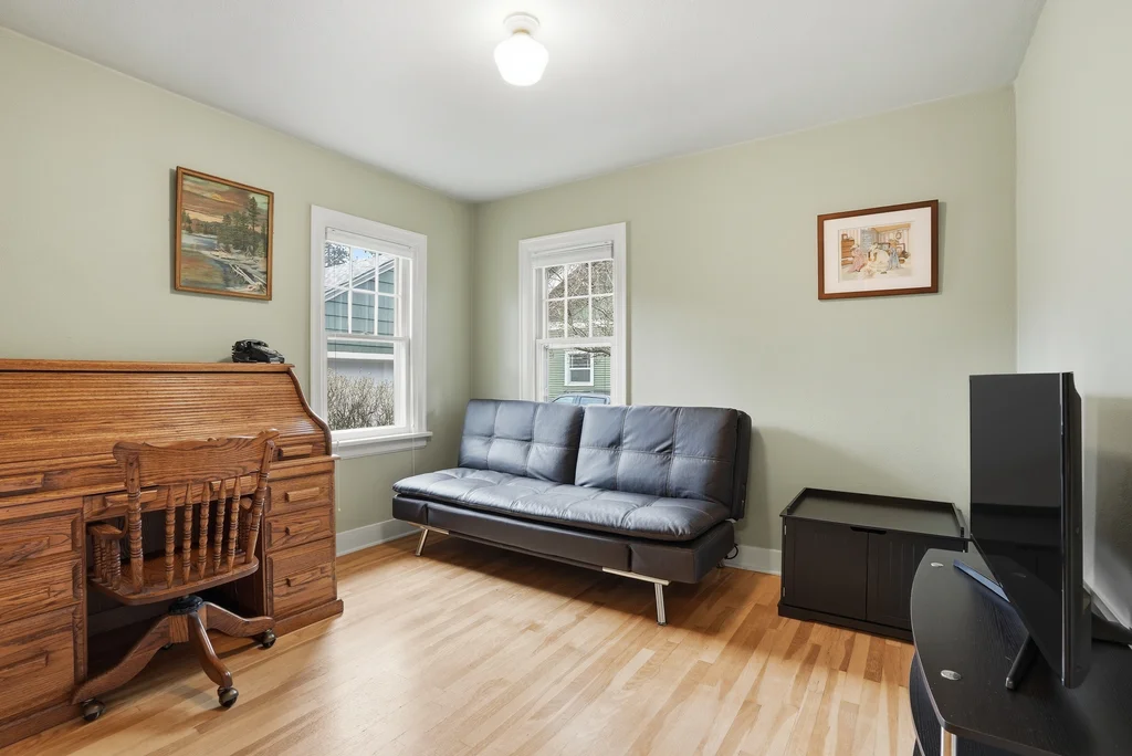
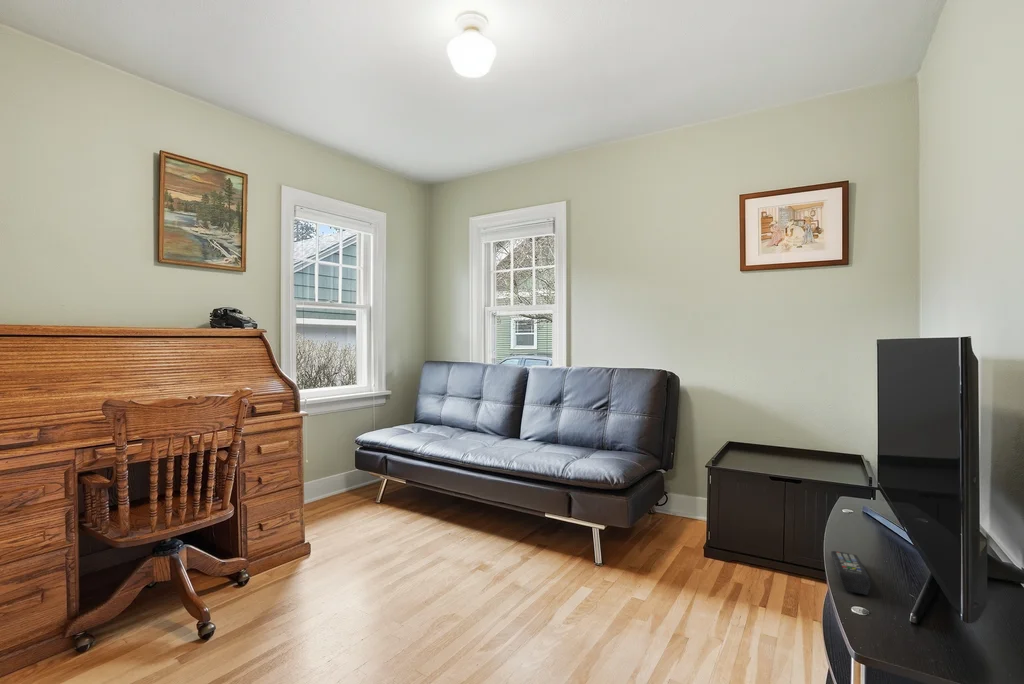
+ remote control [830,550,872,596]
